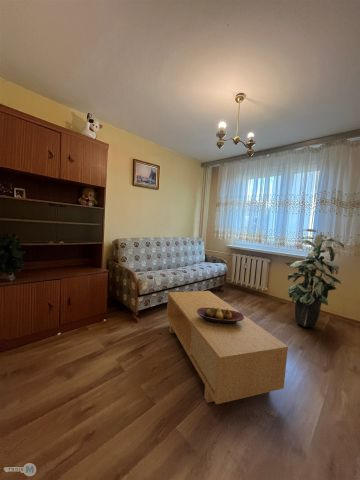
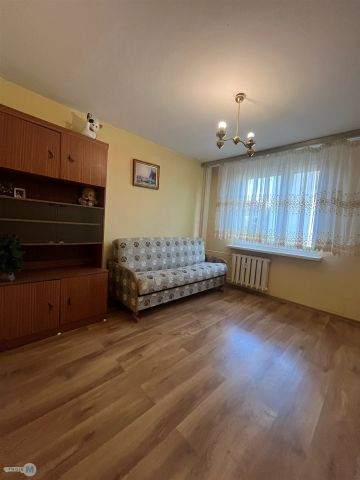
- indoor plant [284,228,345,329]
- fruit bowl [197,307,244,324]
- coffee table [166,290,289,405]
